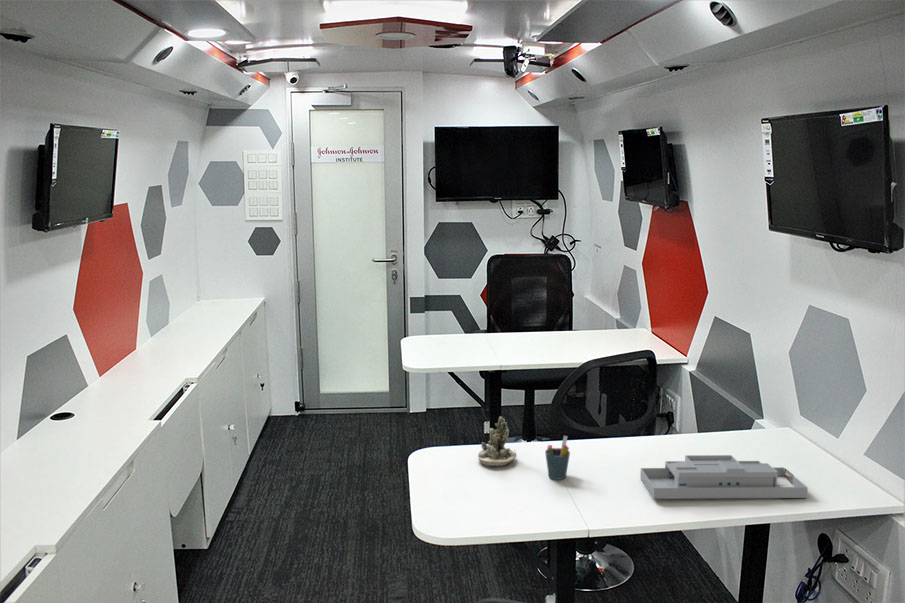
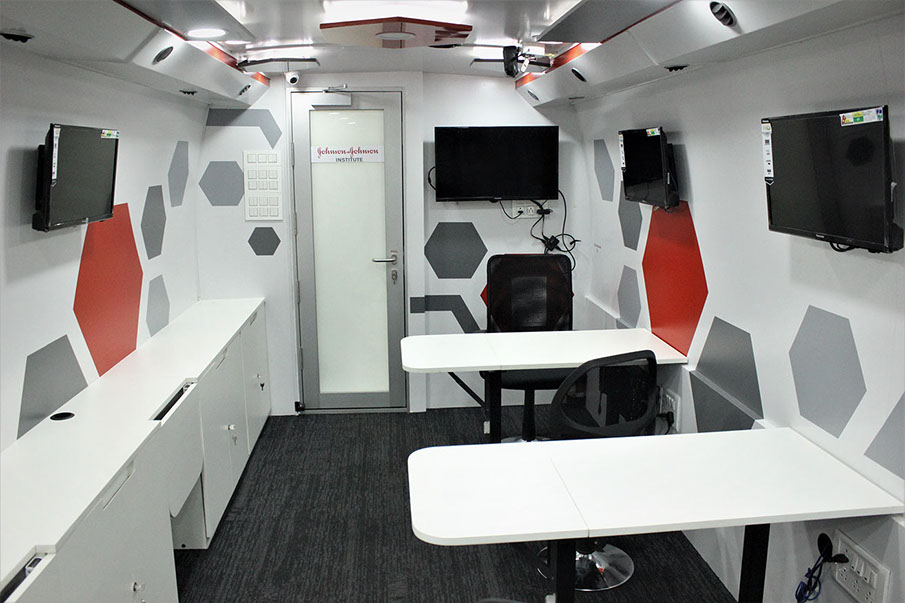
- pen holder [544,435,571,481]
- desk organizer [639,454,809,500]
- succulent planter [477,415,517,467]
